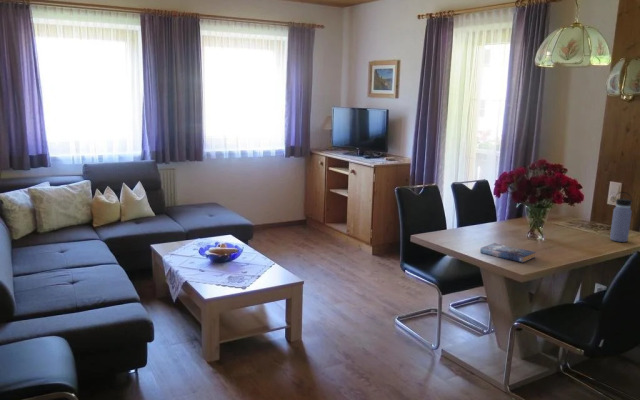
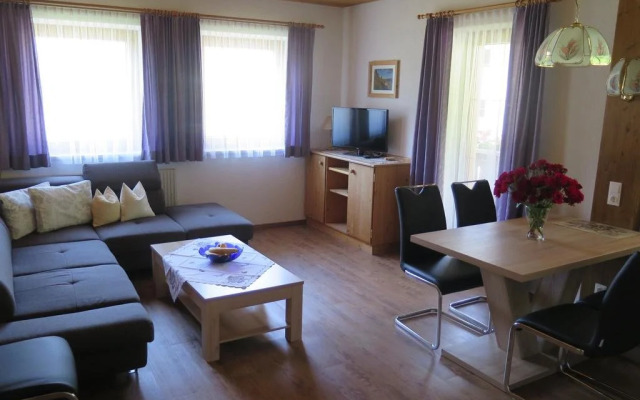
- water bottle [609,191,633,243]
- book [479,242,536,264]
